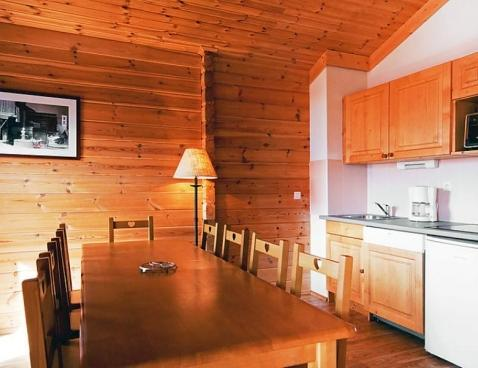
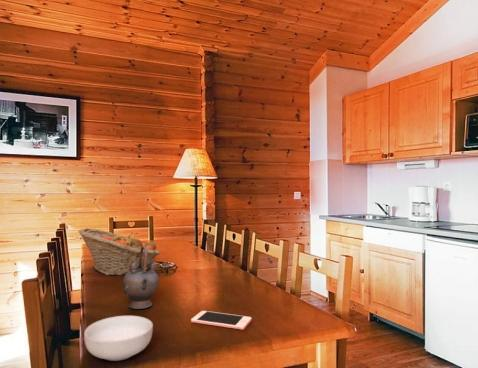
+ fruit basket [77,227,161,276]
+ cell phone [190,310,253,331]
+ cereal bowl [83,315,154,362]
+ teapot [122,246,160,310]
